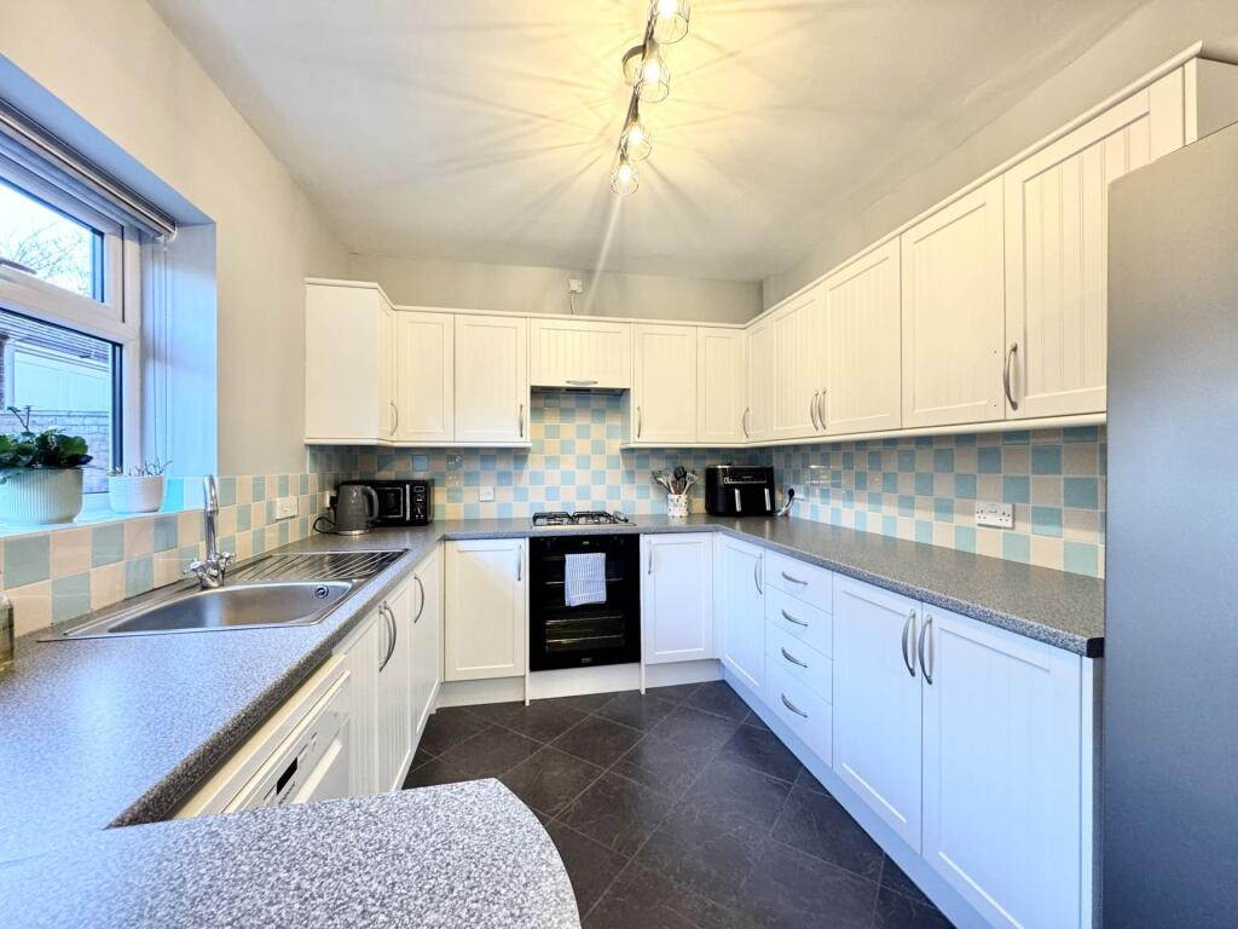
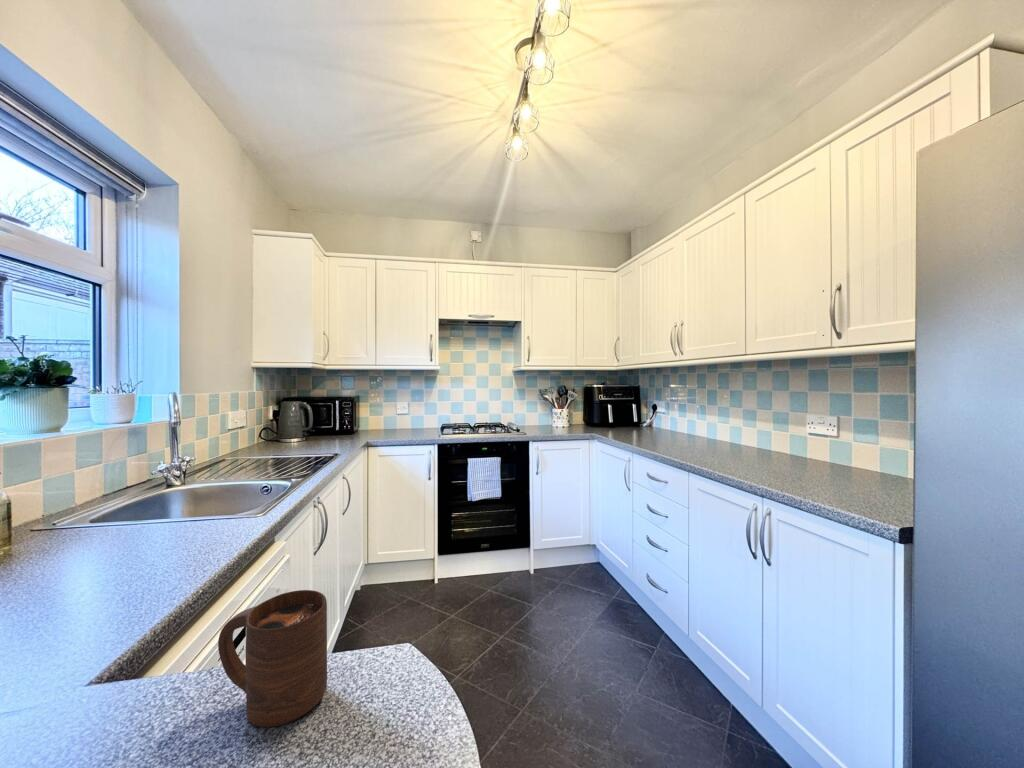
+ cup [217,589,328,728]
